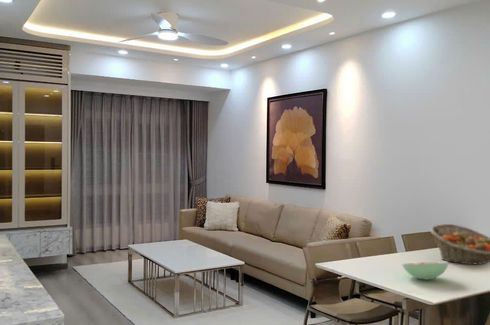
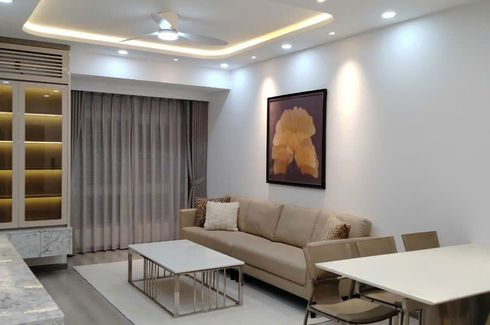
- fruit basket [429,223,490,265]
- casserole [401,261,450,281]
